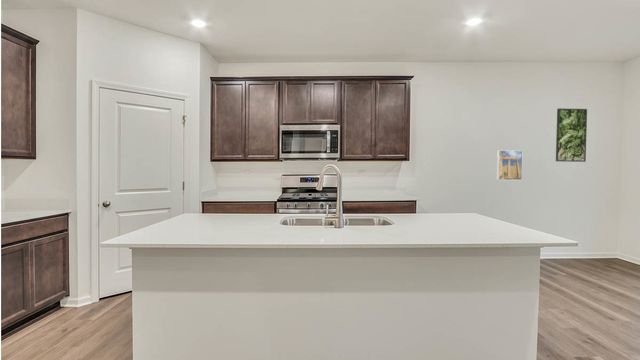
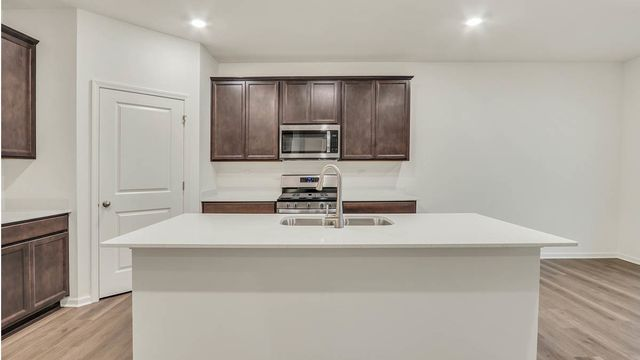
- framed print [496,149,523,181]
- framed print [555,107,588,163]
